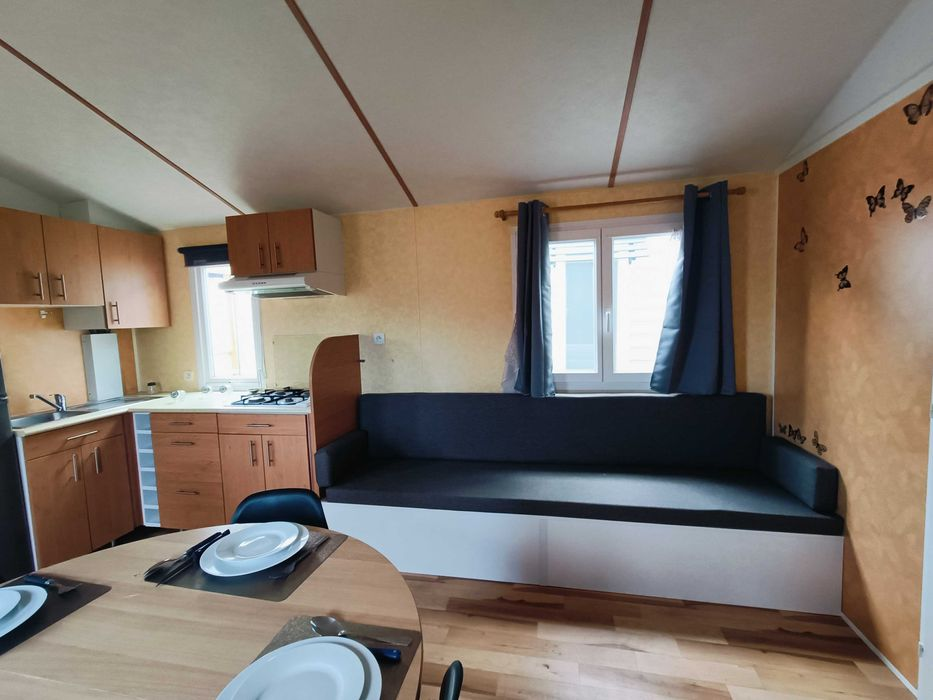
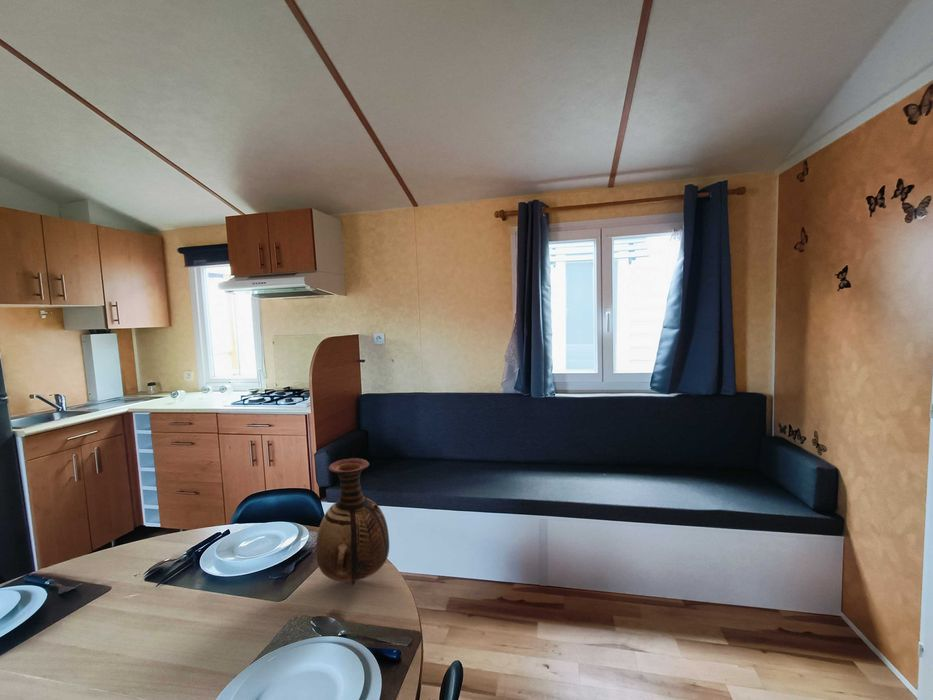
+ vase [315,457,390,583]
